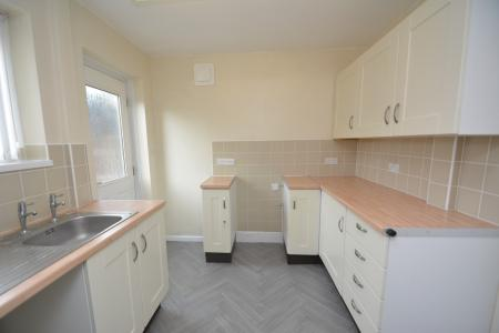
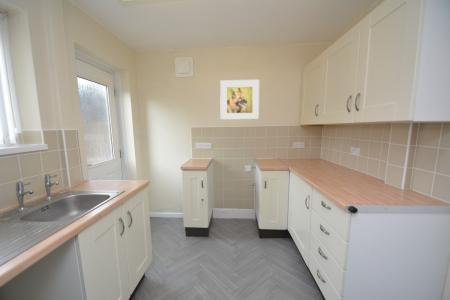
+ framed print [219,79,260,120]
